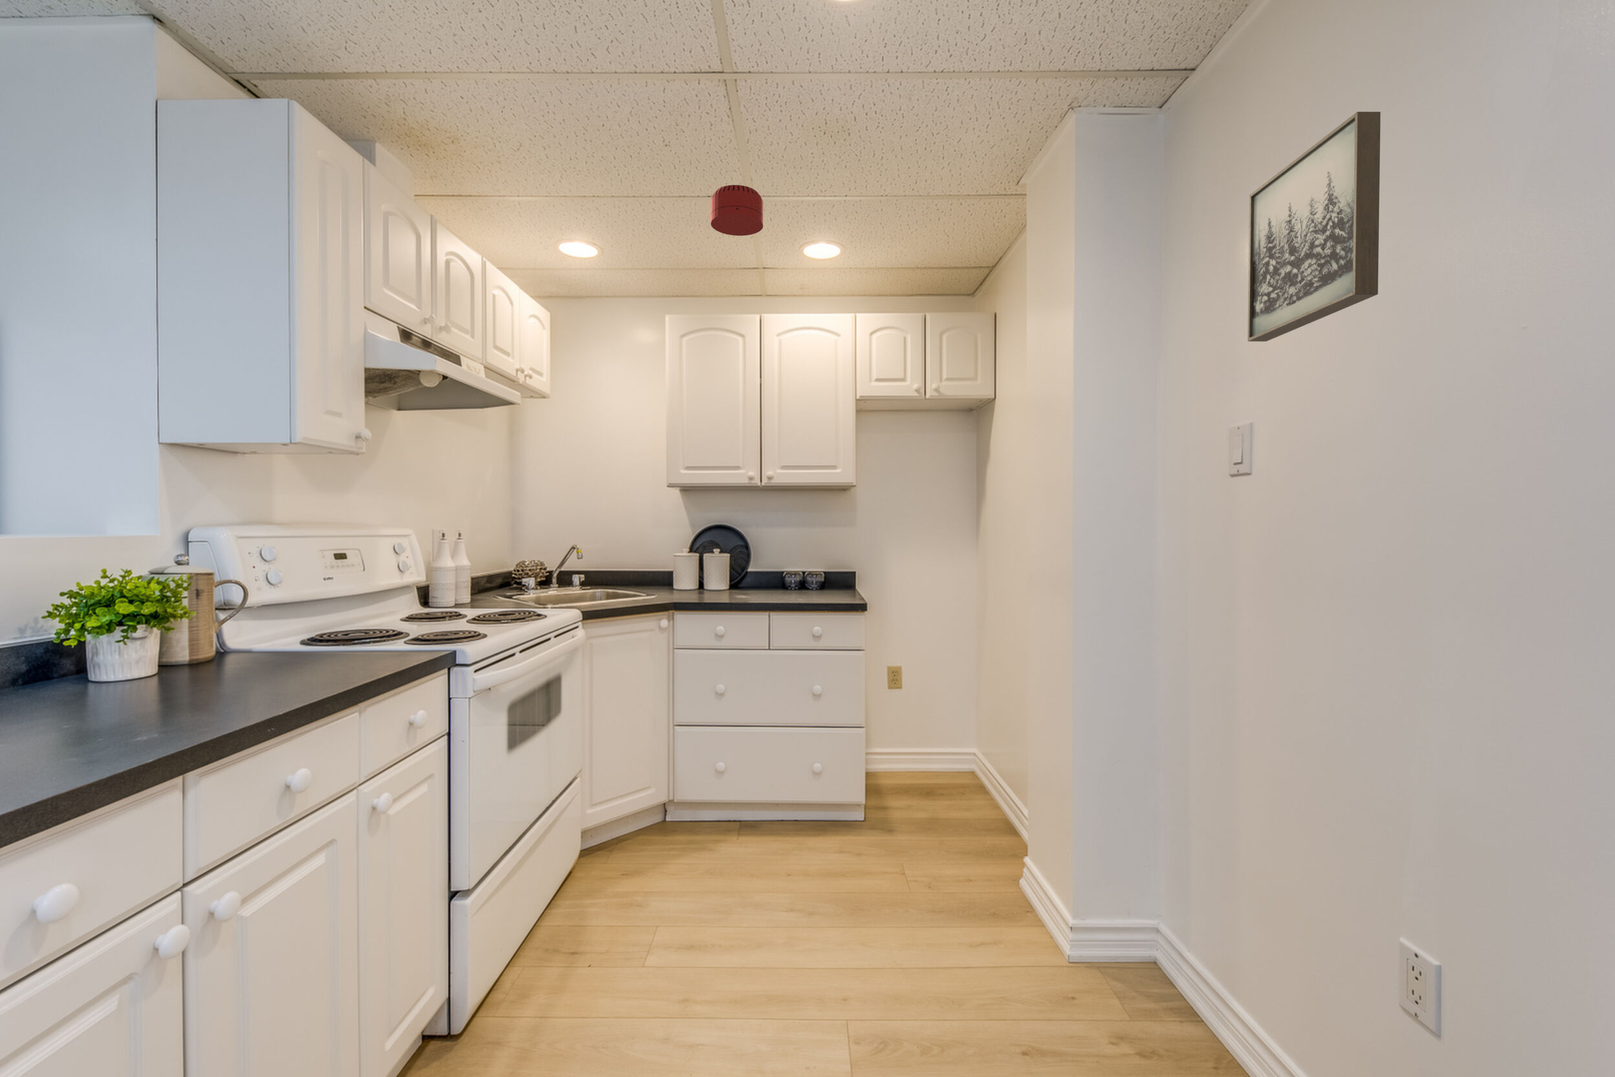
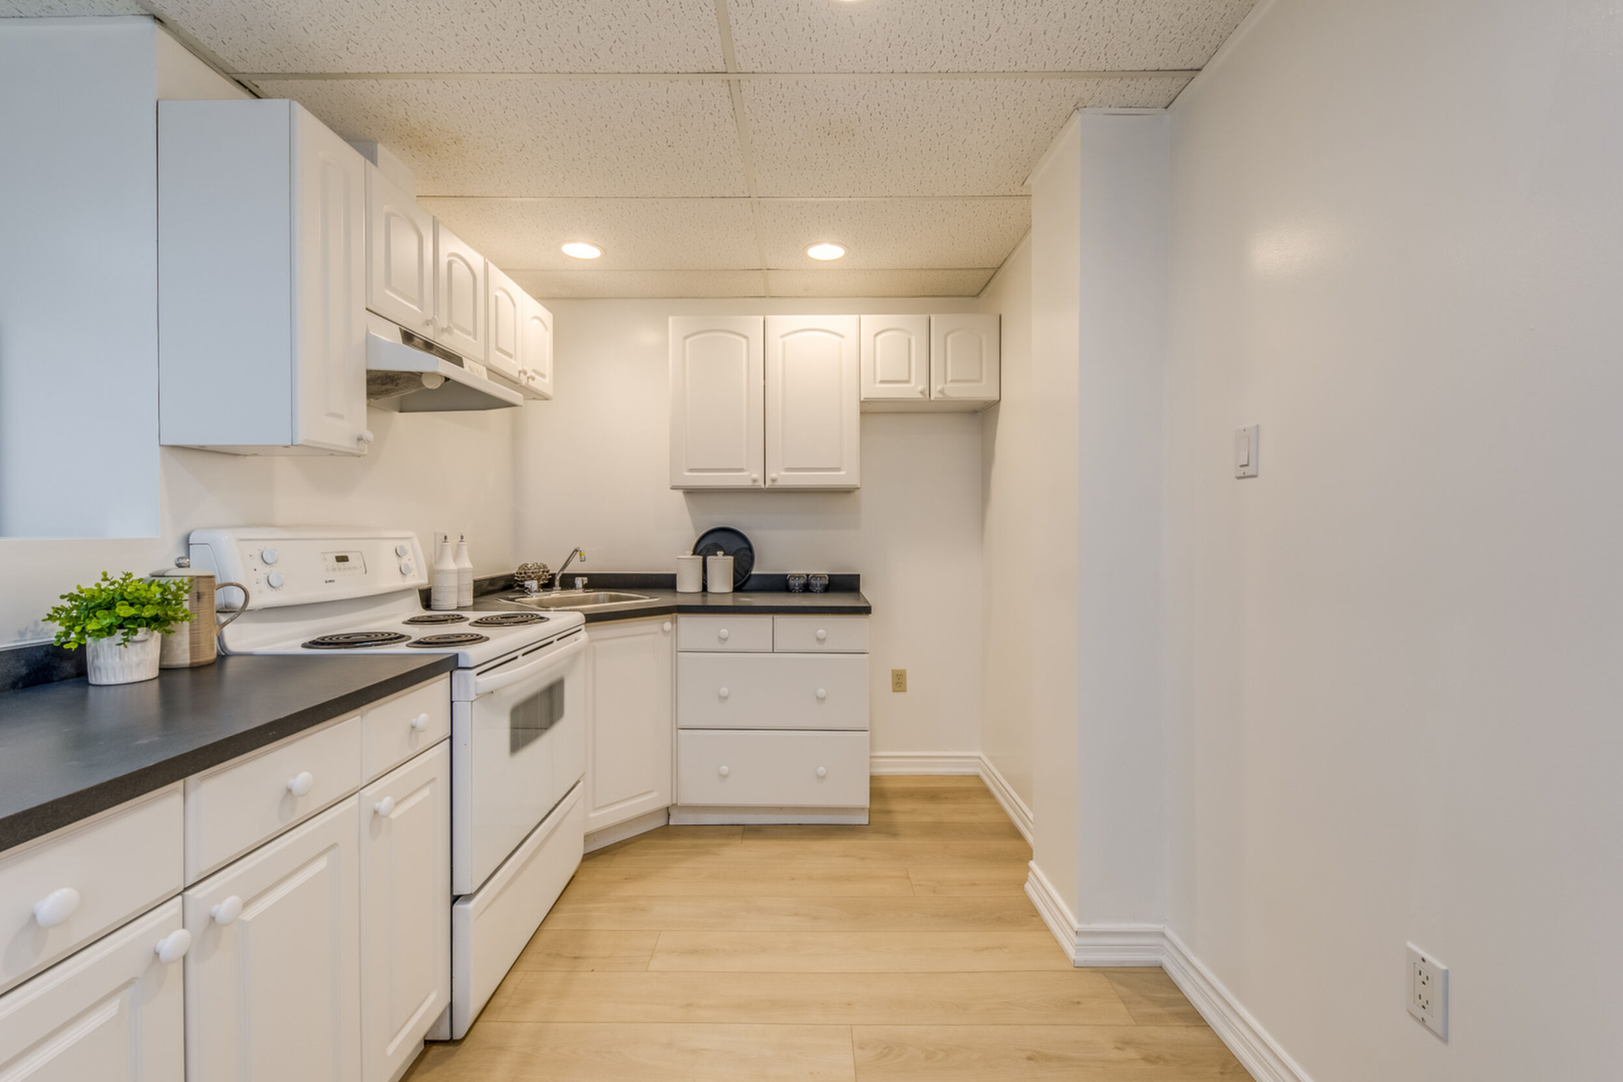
- wall art [1247,112,1382,343]
- smoke detector [710,184,764,237]
